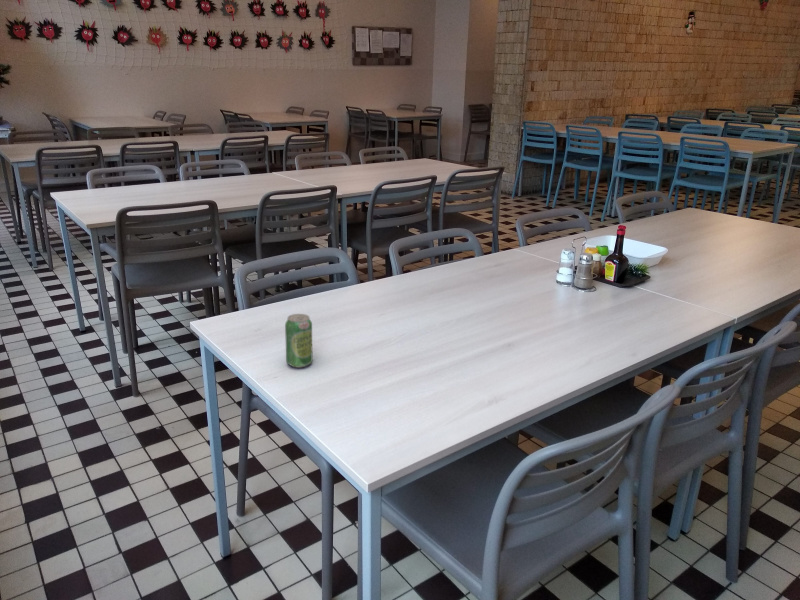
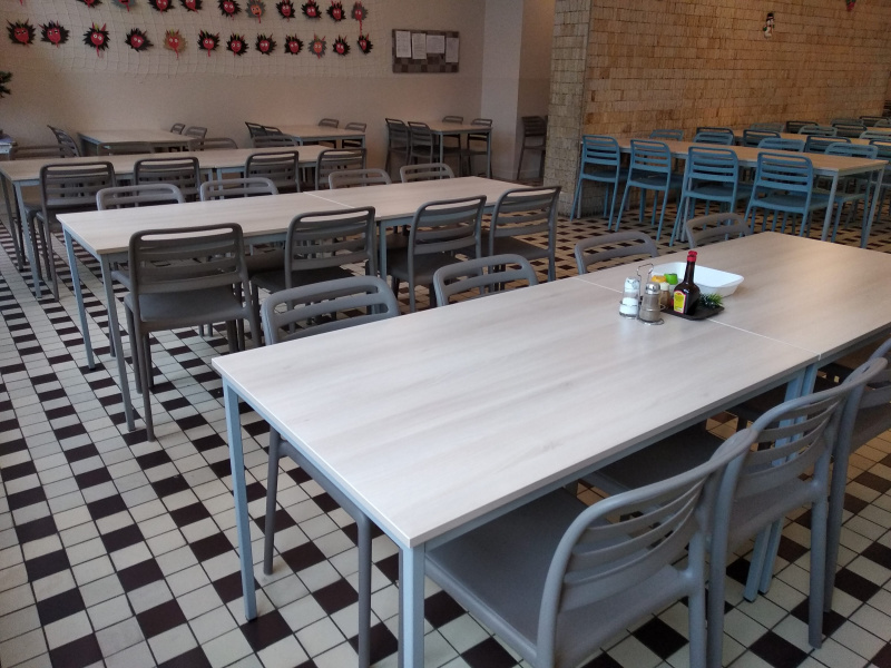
- beverage can [284,313,313,369]
